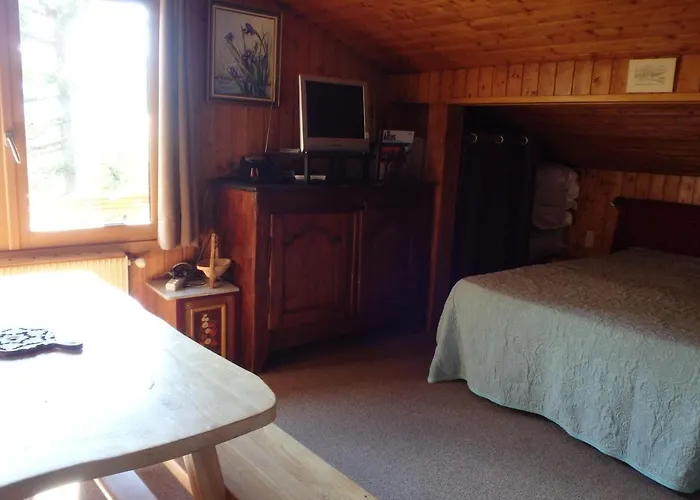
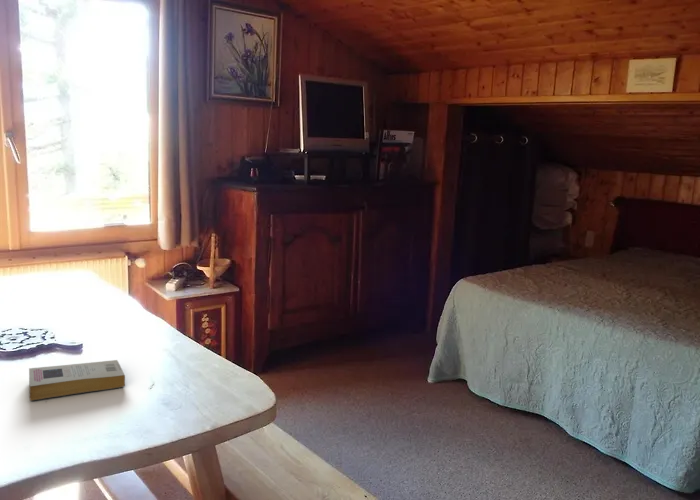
+ book [28,359,126,402]
